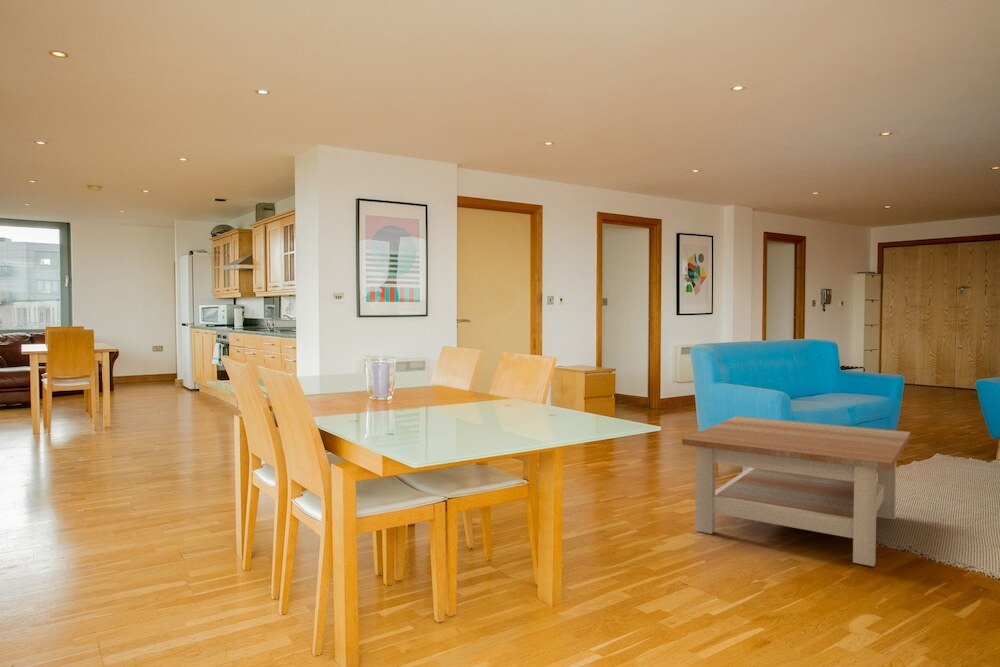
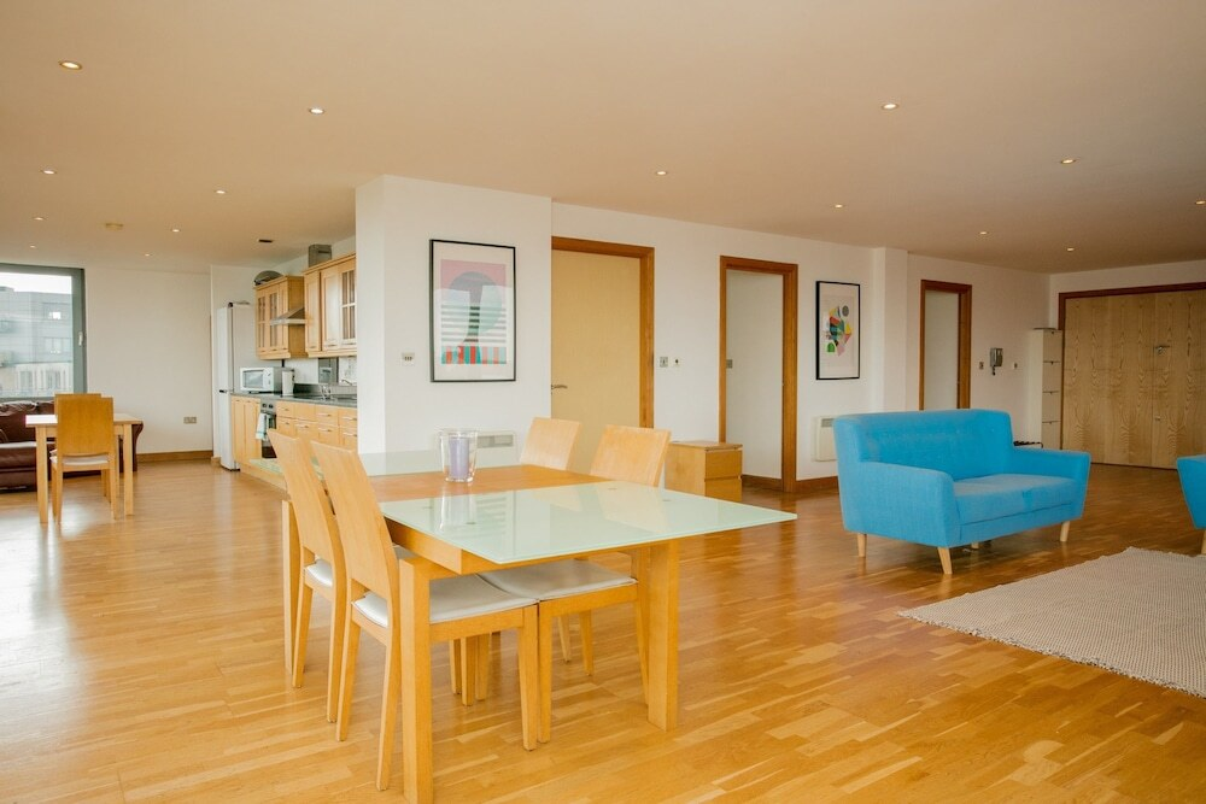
- coffee table [681,415,912,567]
